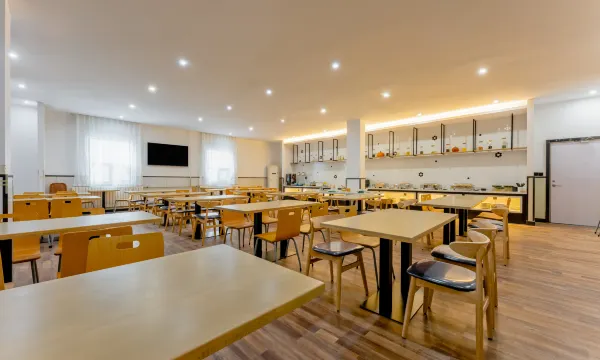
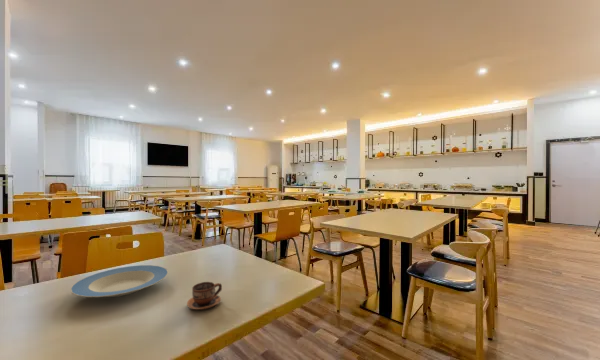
+ cup [186,281,223,311]
+ plate [69,264,169,298]
